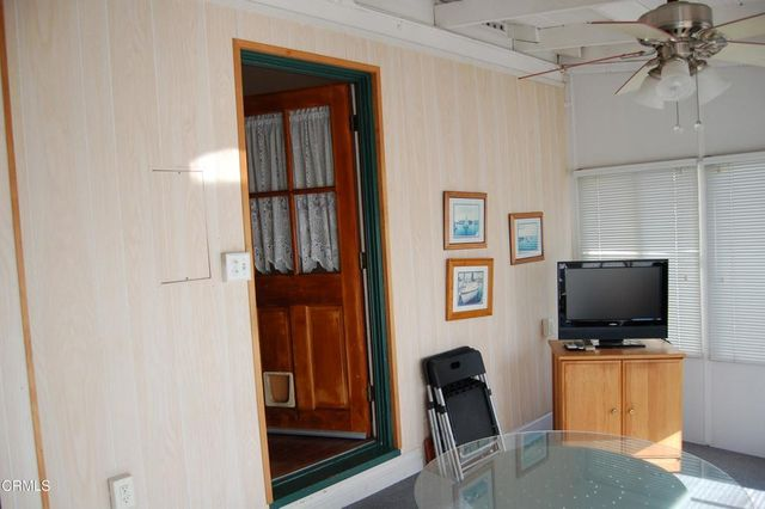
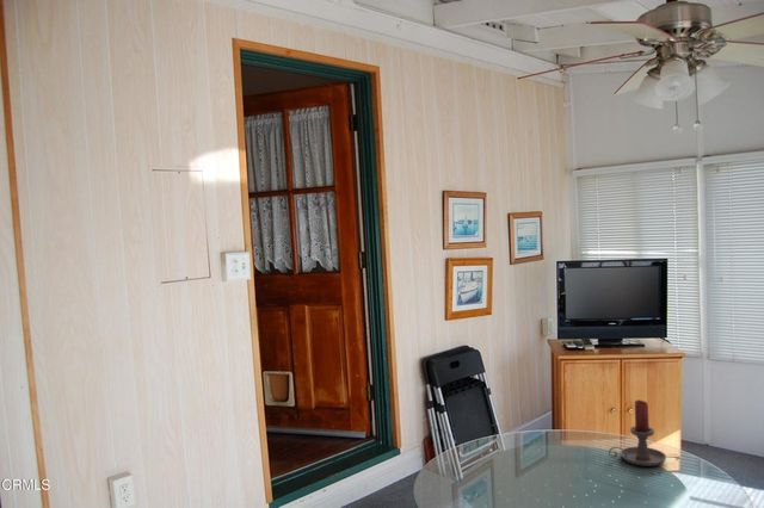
+ candle holder [608,399,667,467]
